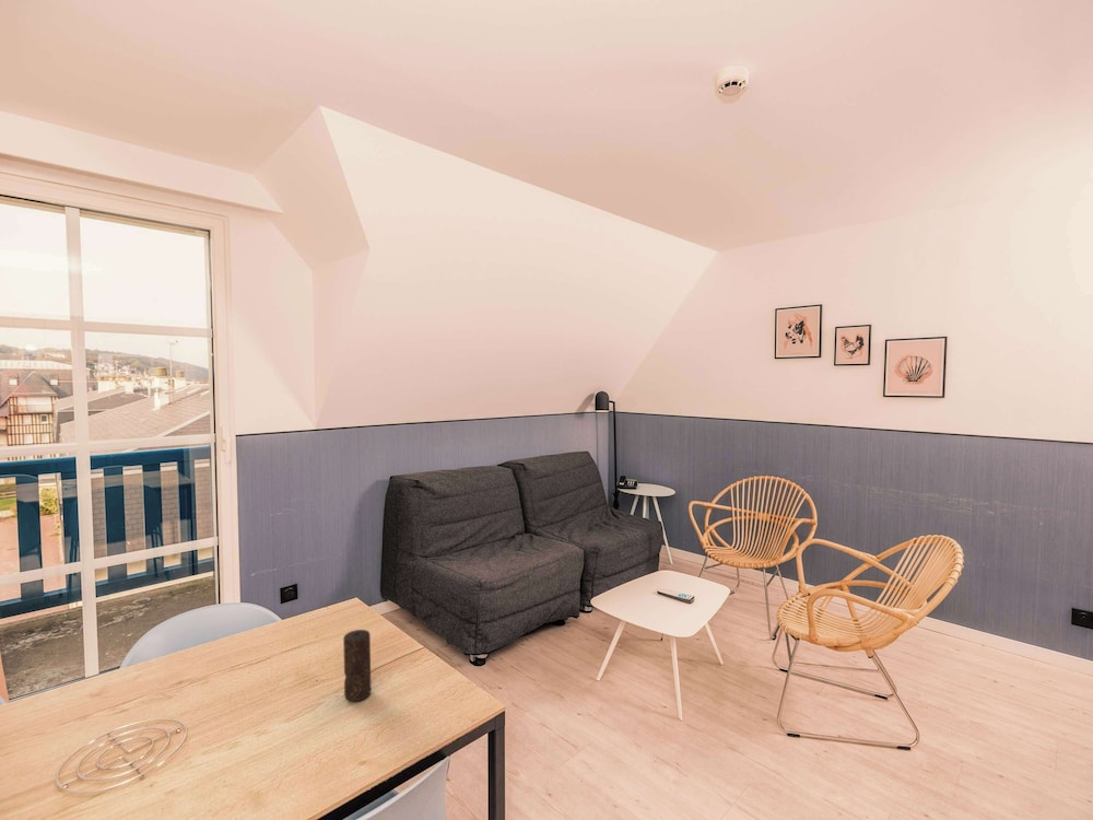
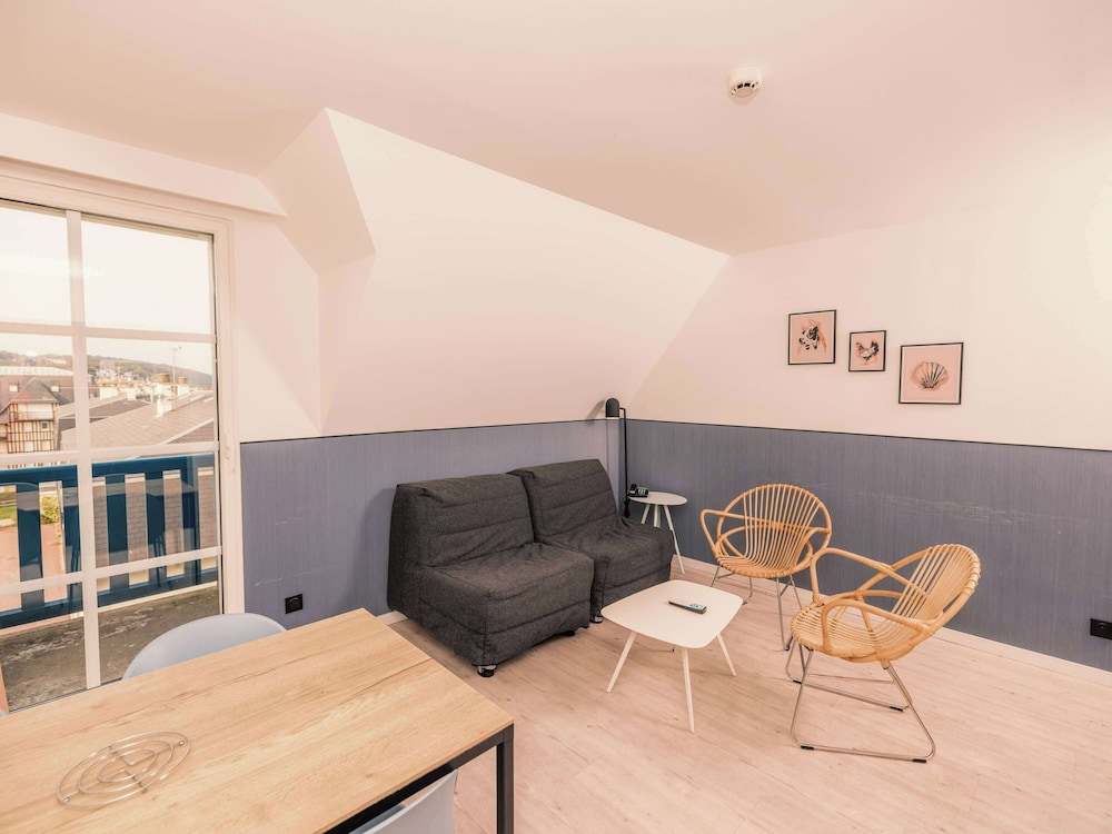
- candle [342,629,373,702]
